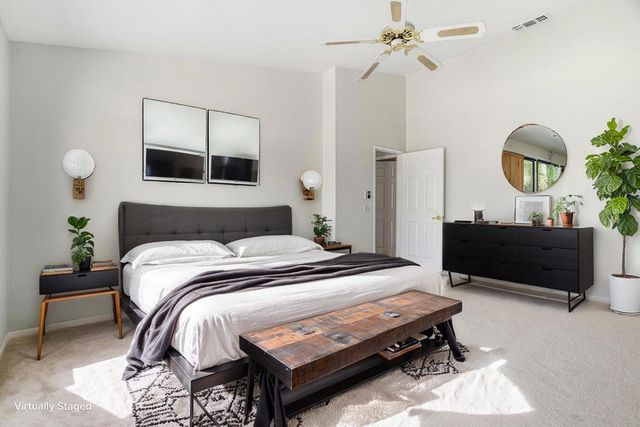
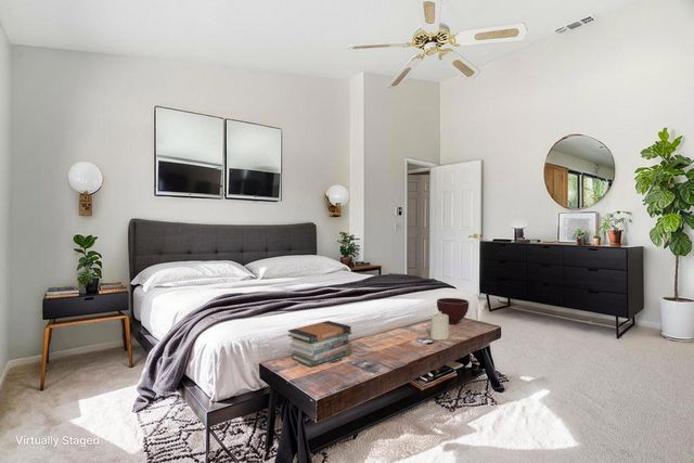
+ book stack [286,320,352,368]
+ bowl [436,297,470,325]
+ candle [429,311,450,340]
